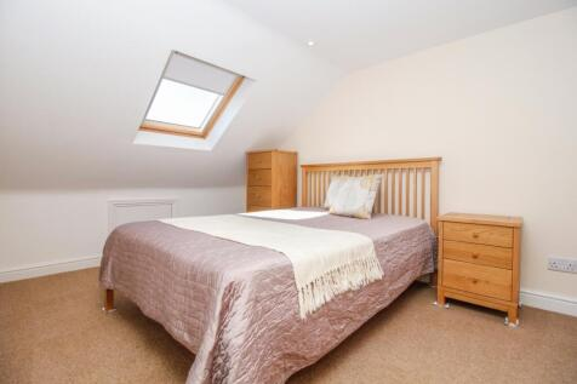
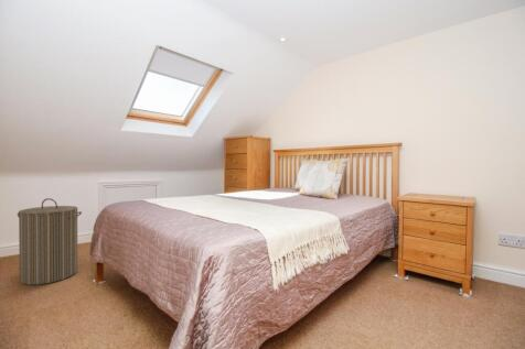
+ laundry hamper [17,197,83,286]
